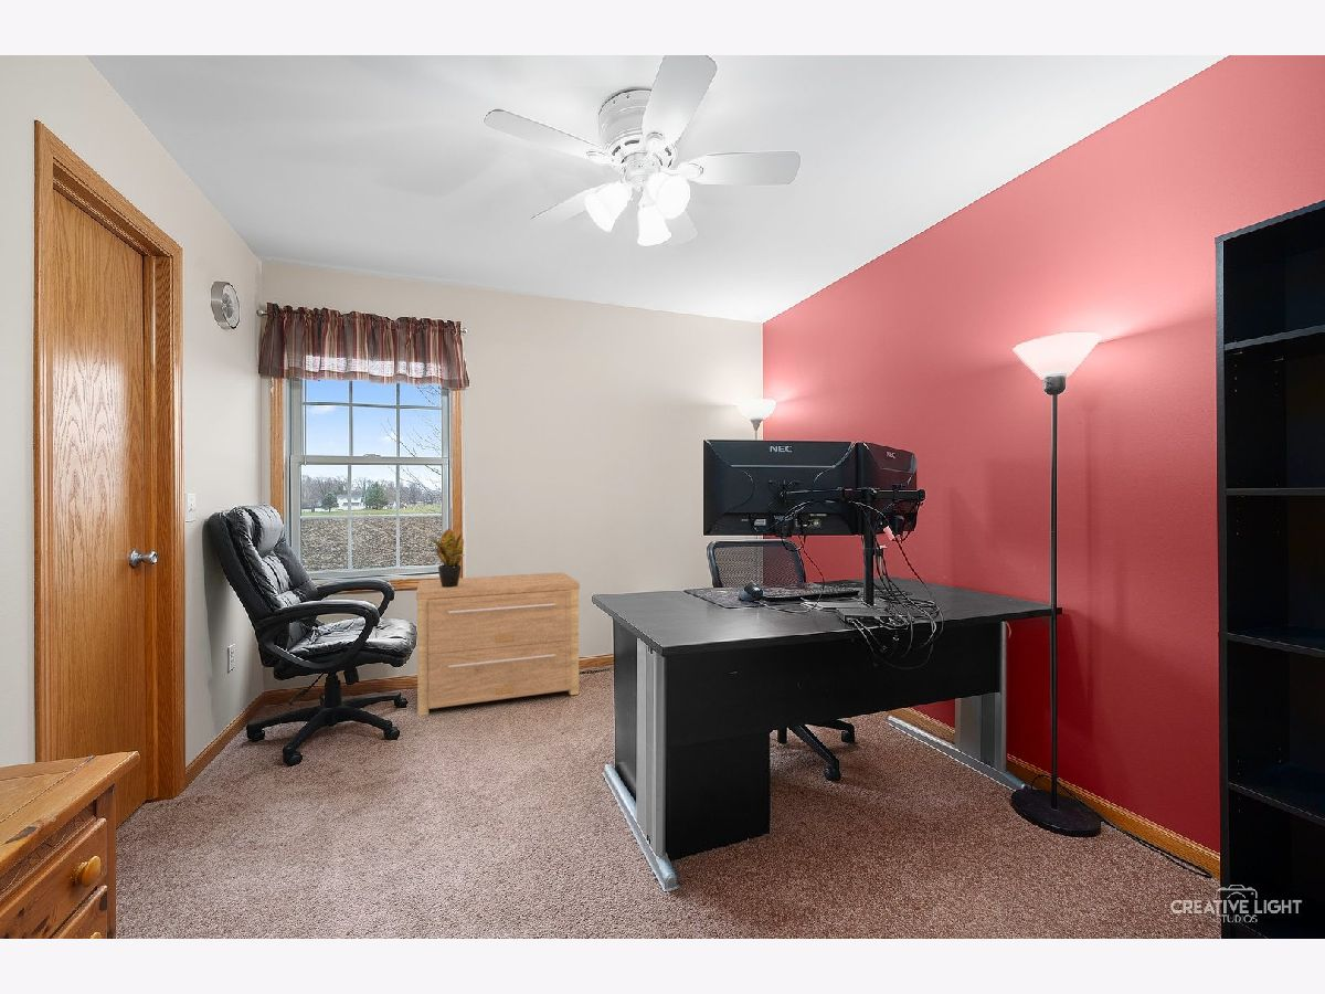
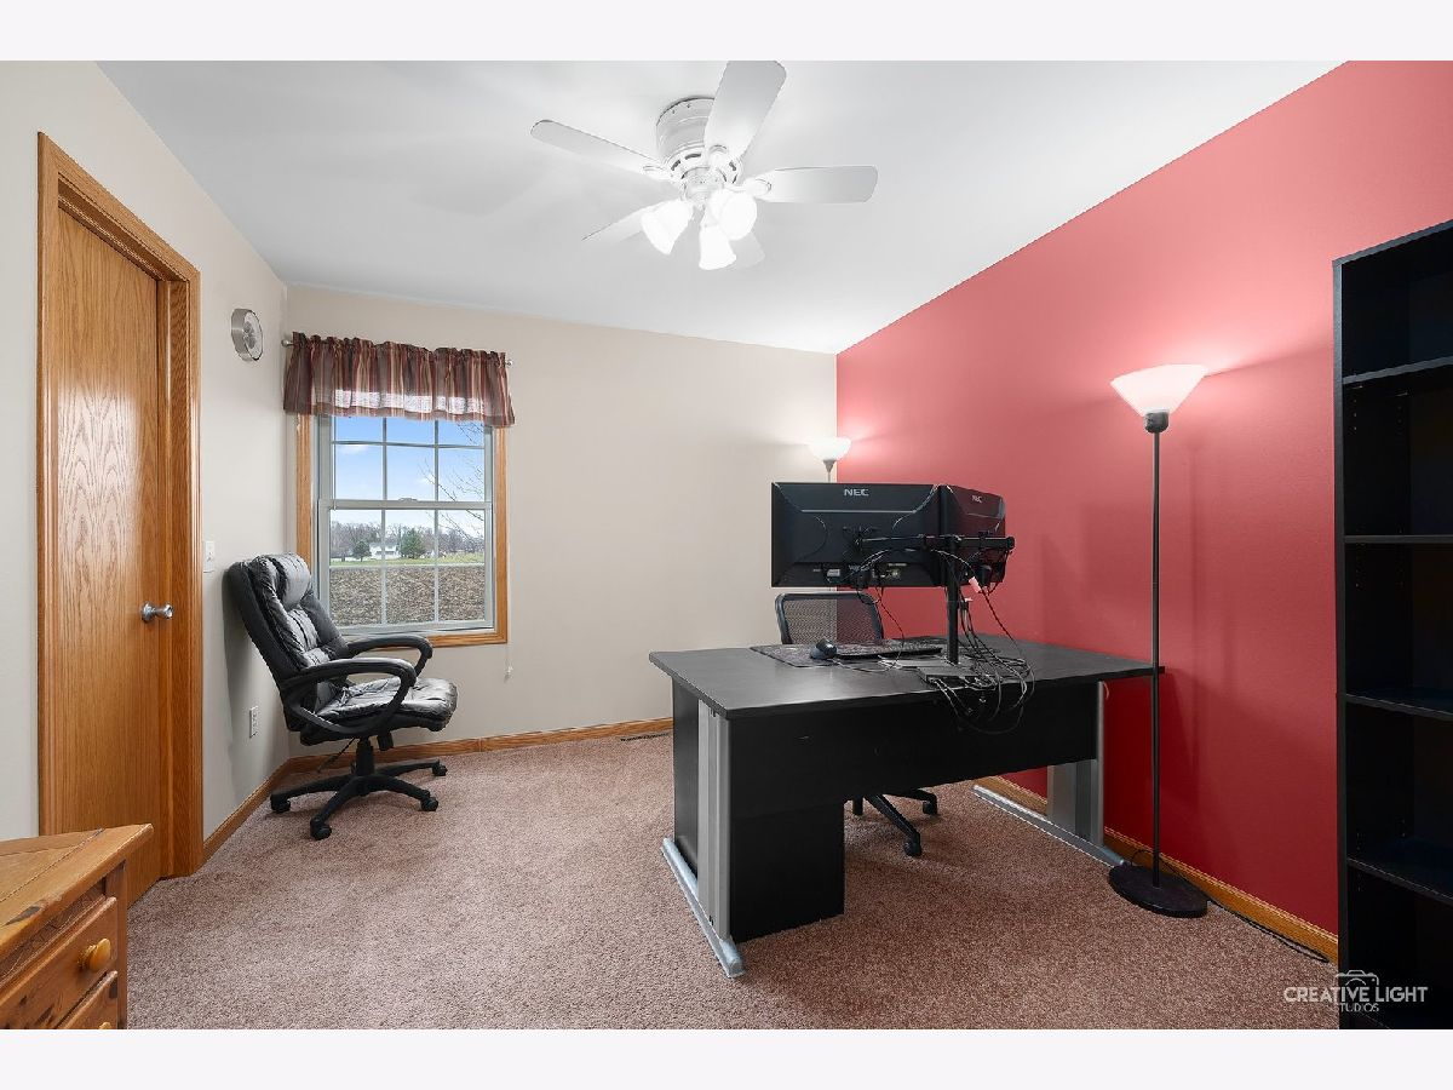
- side table [415,572,581,717]
- potted plant [426,528,465,588]
